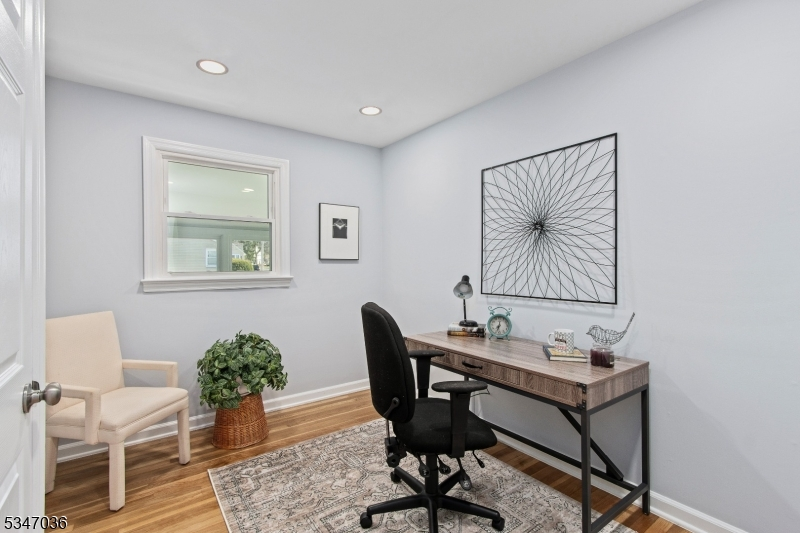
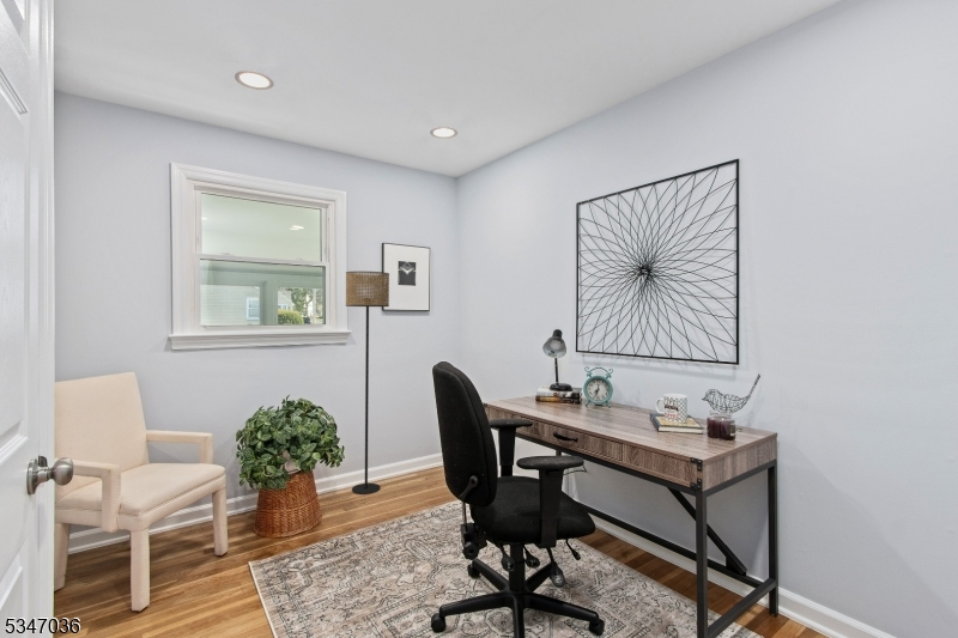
+ floor lamp [345,271,390,496]
